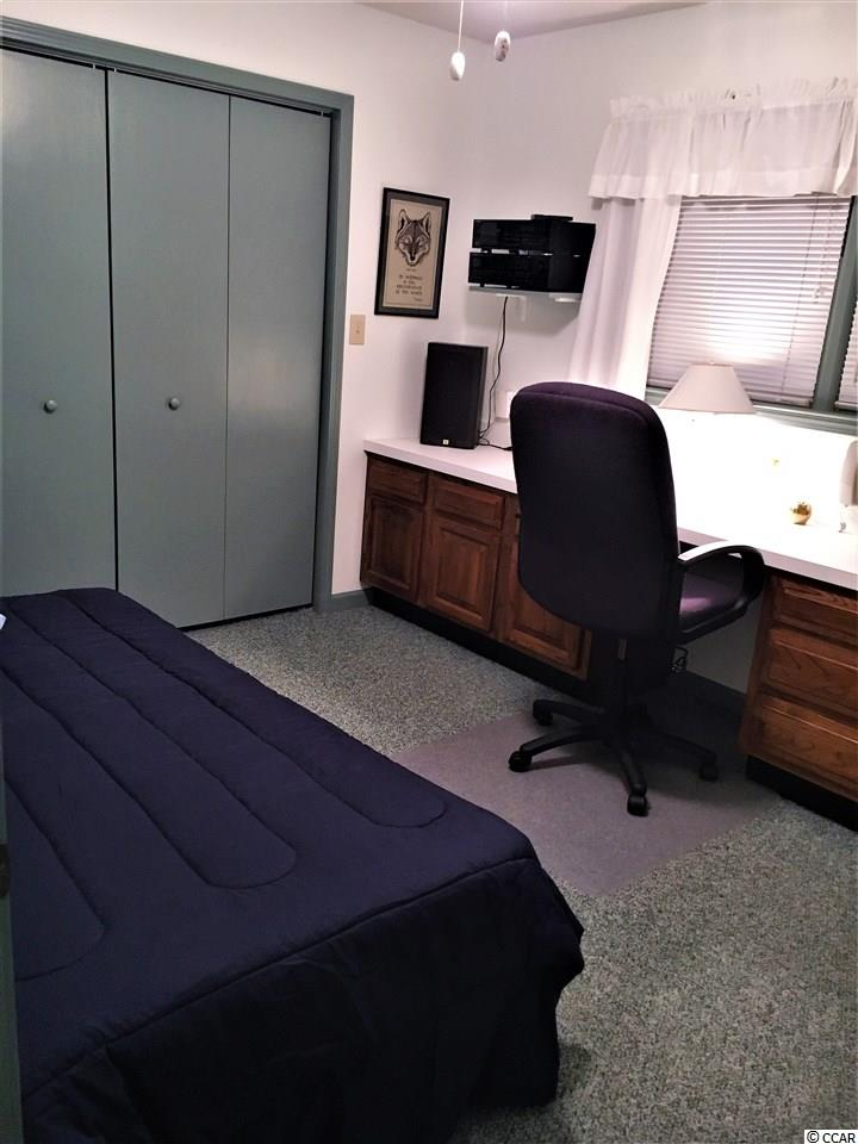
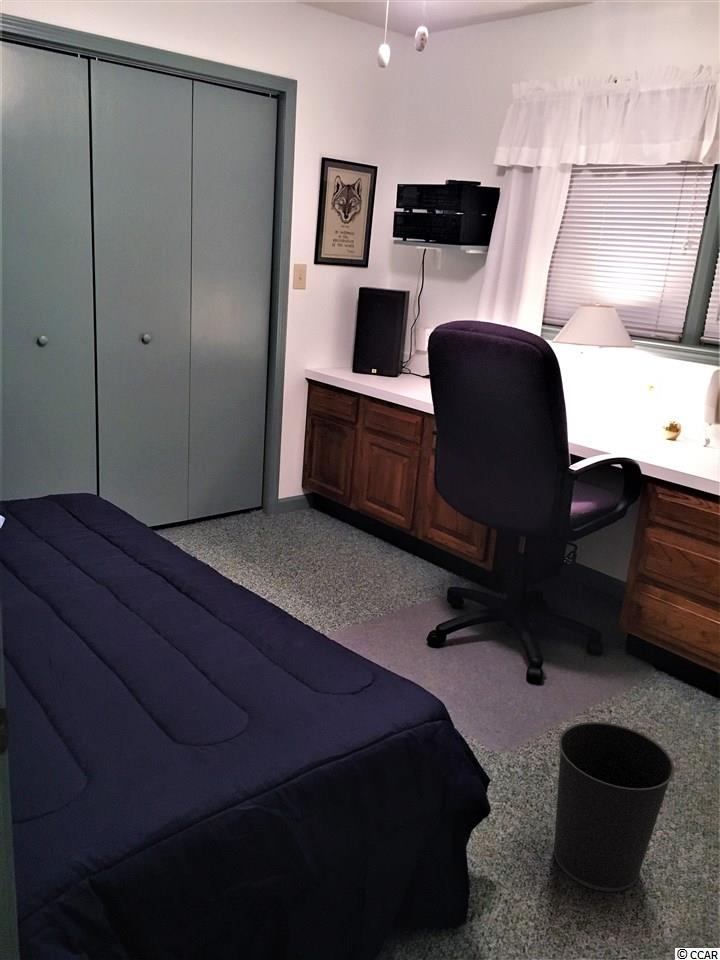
+ wastebasket [553,721,676,893]
